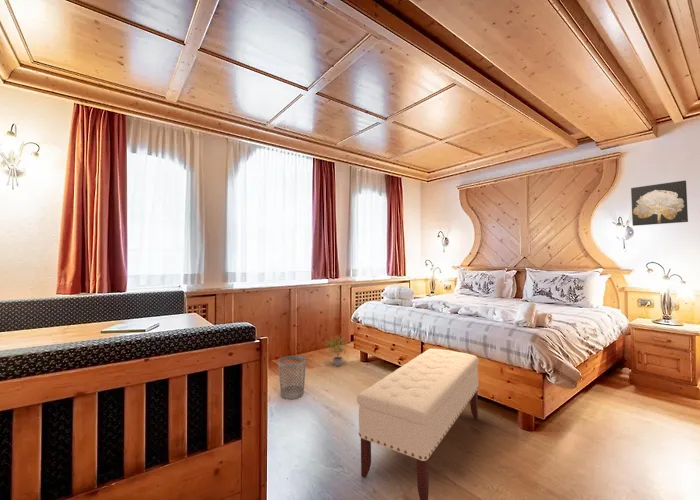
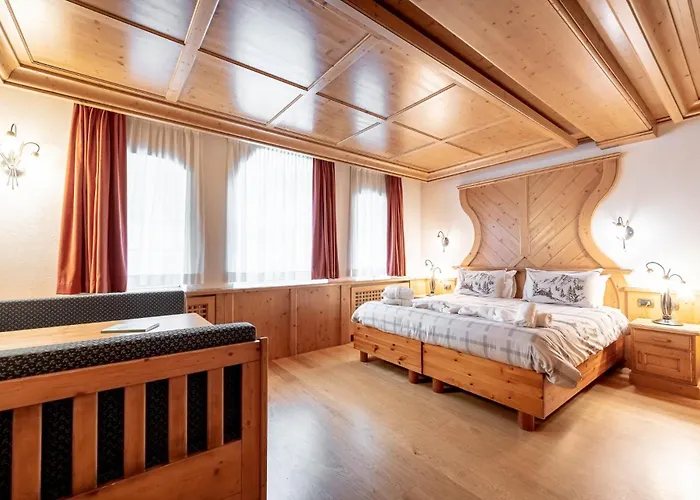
- wastebasket [277,355,307,400]
- potted plant [325,332,350,367]
- wall art [630,180,689,227]
- bench [356,348,480,500]
